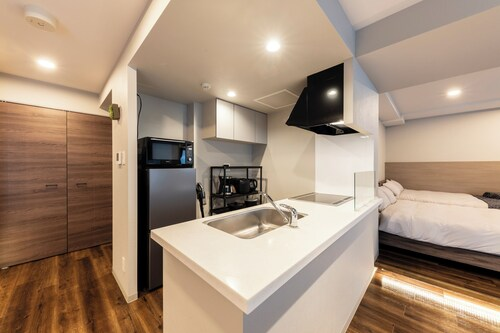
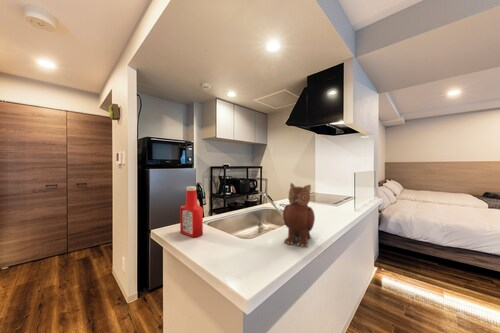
+ teapot [282,182,316,249]
+ soap bottle [179,185,204,238]
